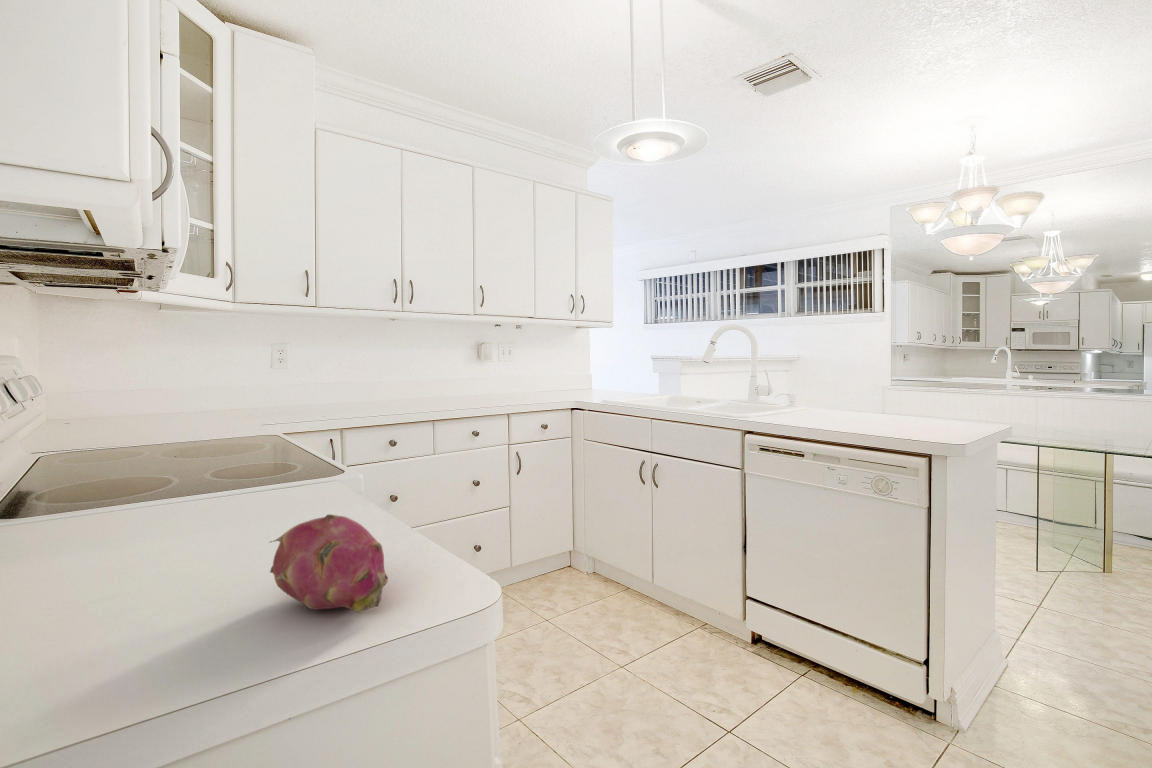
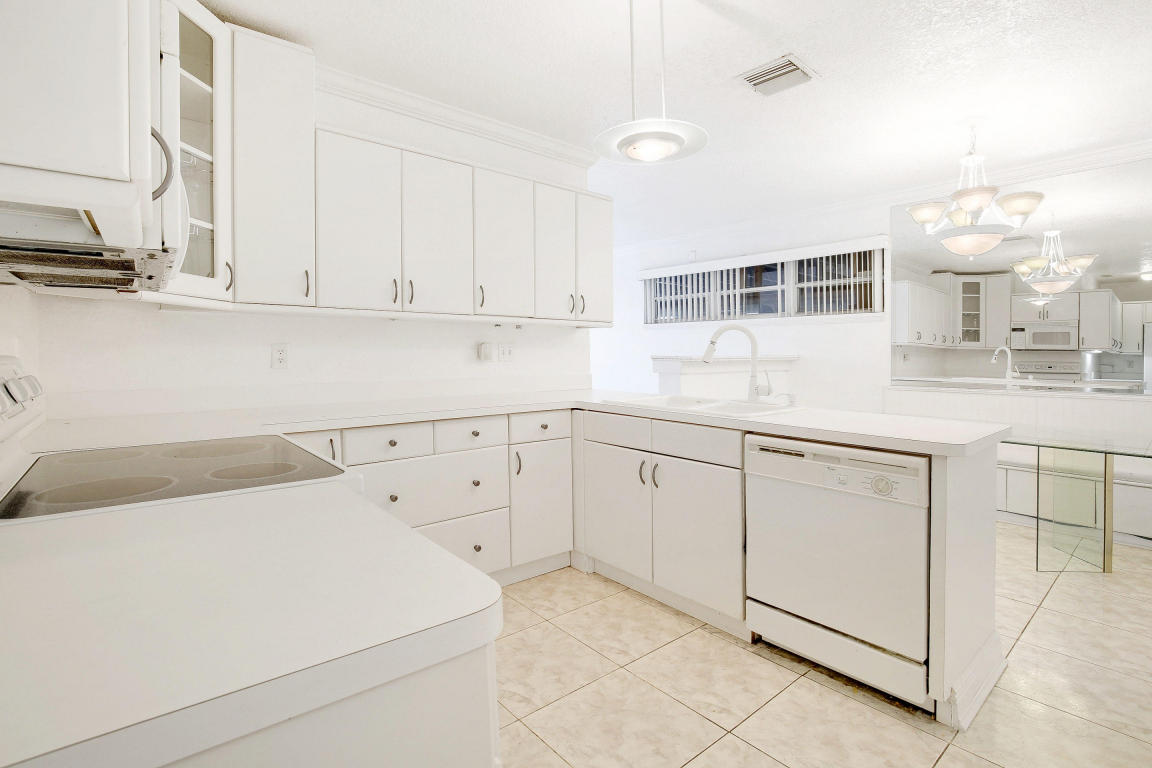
- fruit [269,513,389,614]
